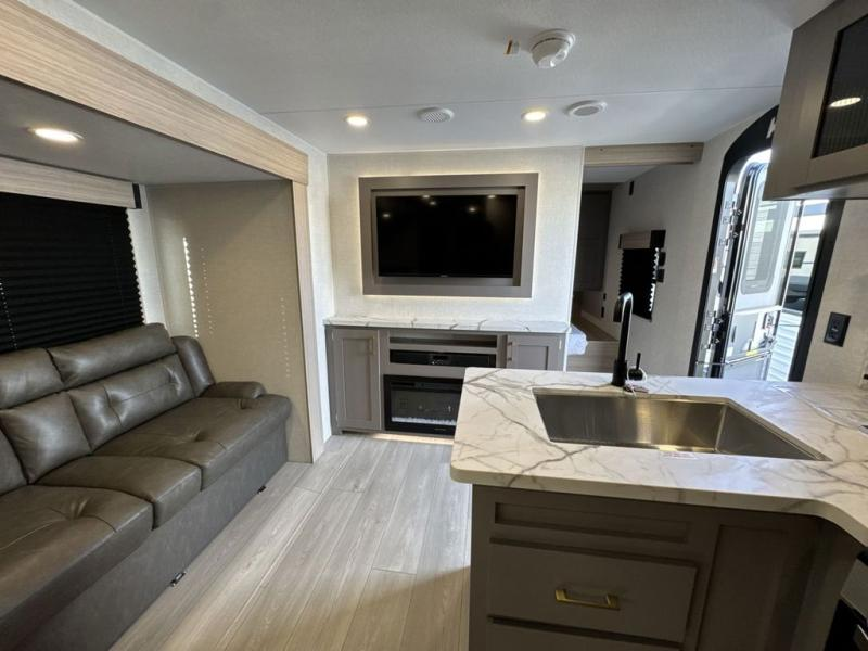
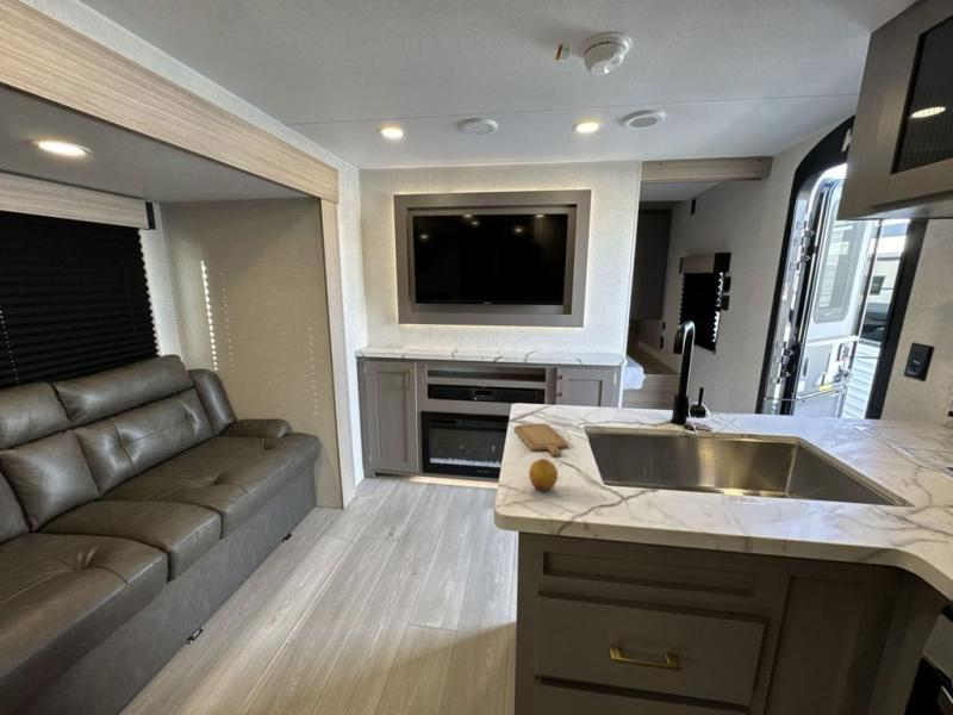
+ chopping board [513,423,569,458]
+ fruit [528,458,559,493]
